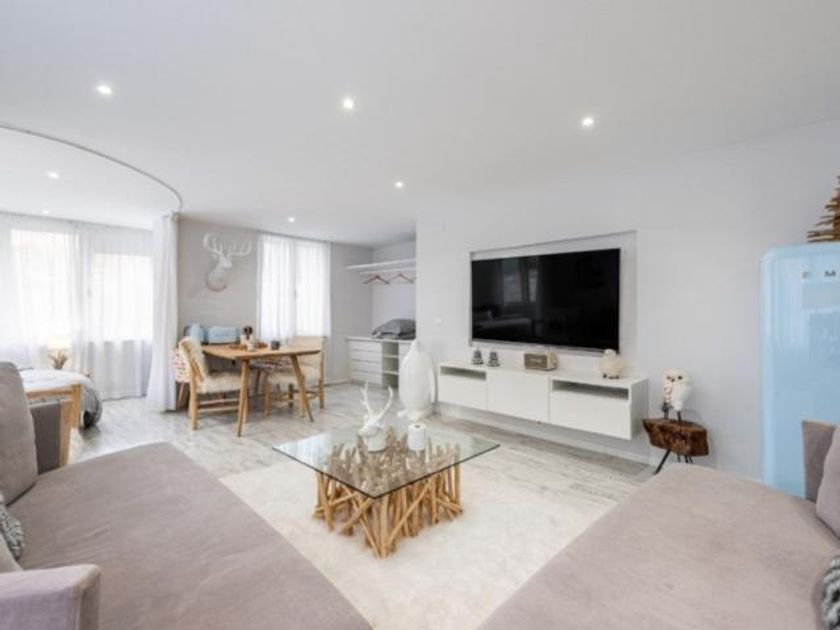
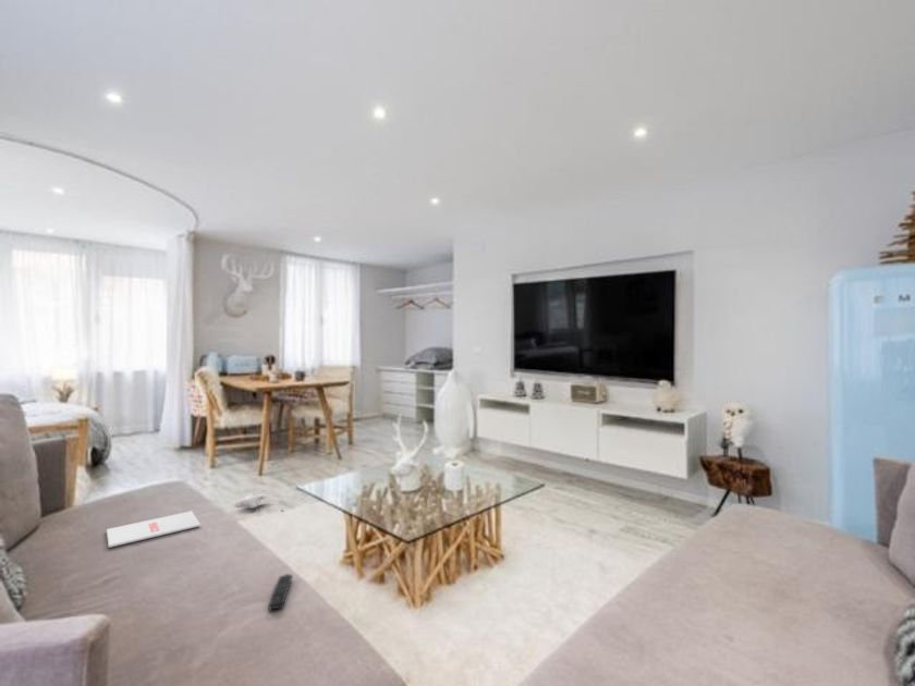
+ remote control [267,573,294,611]
+ magazine [106,511,202,549]
+ plush toy [233,492,284,512]
